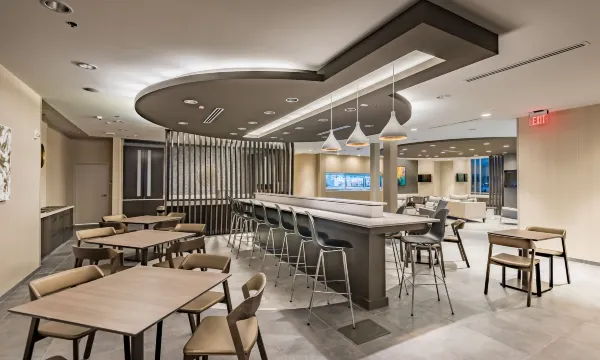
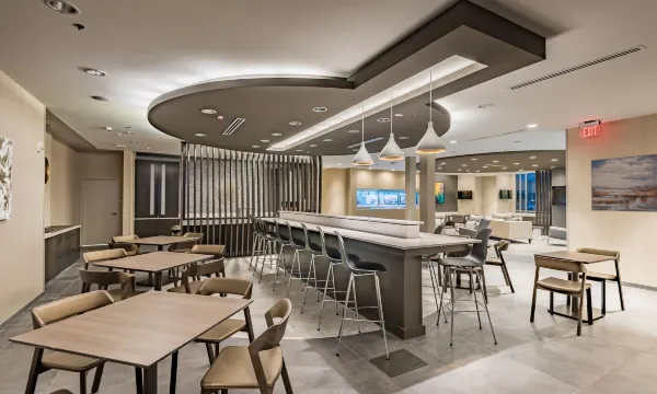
+ wall art [590,153,657,213]
